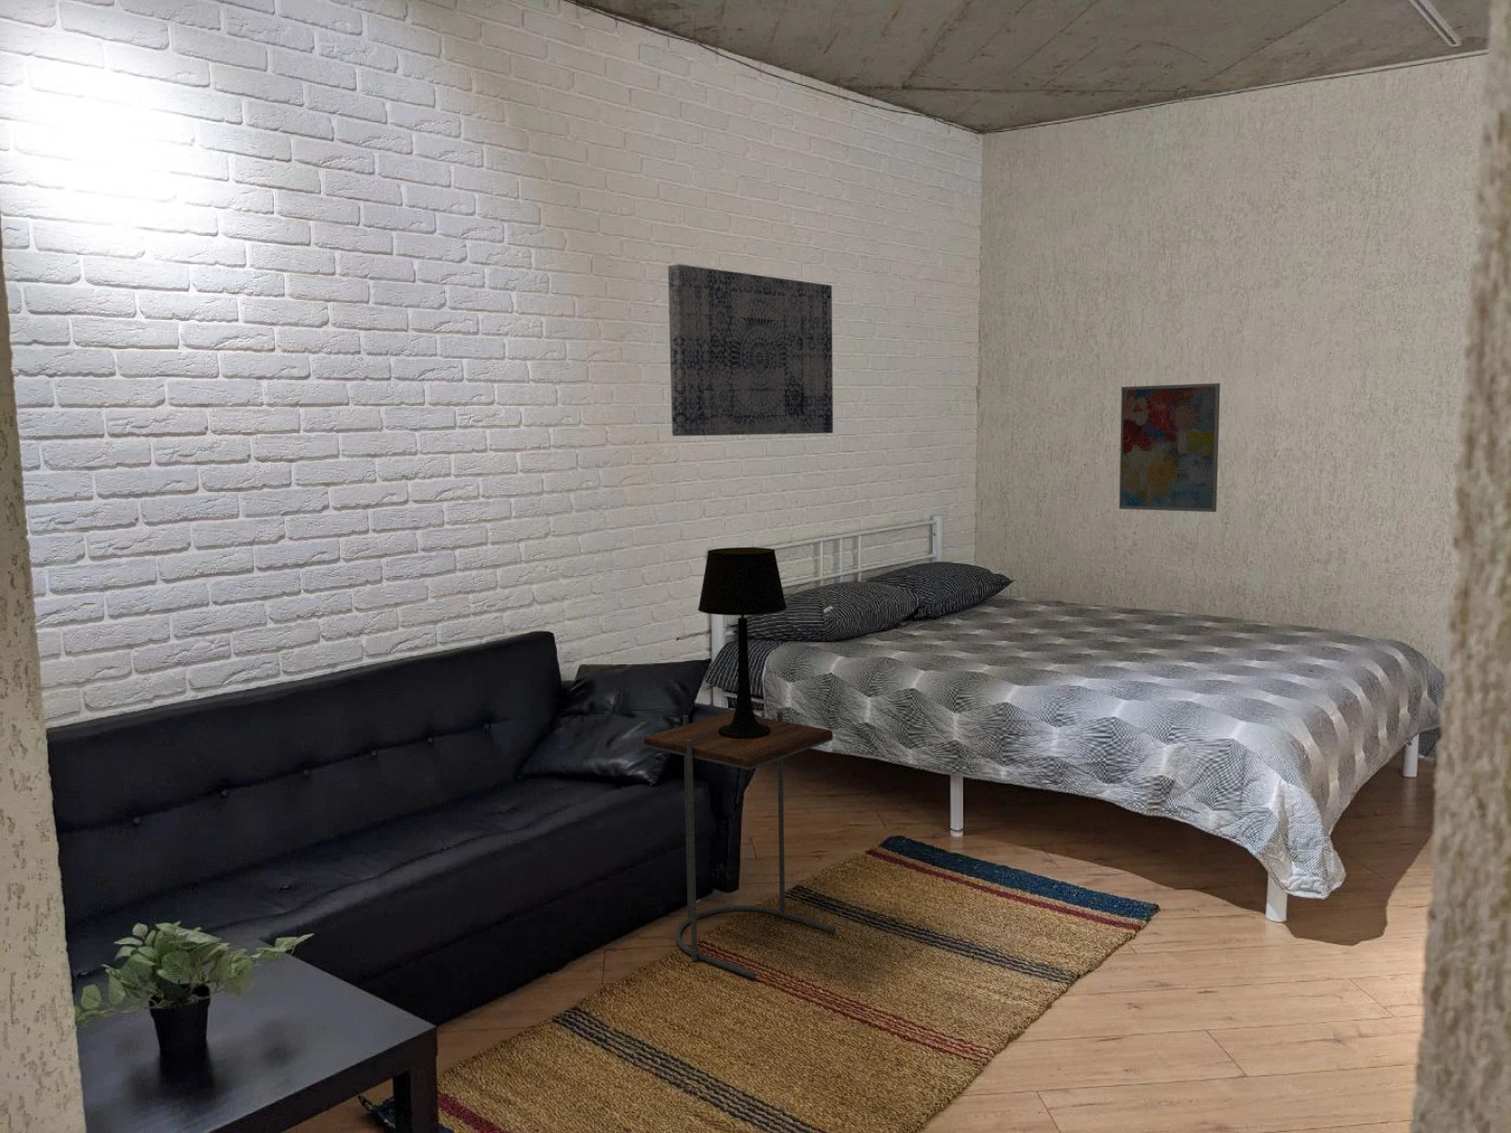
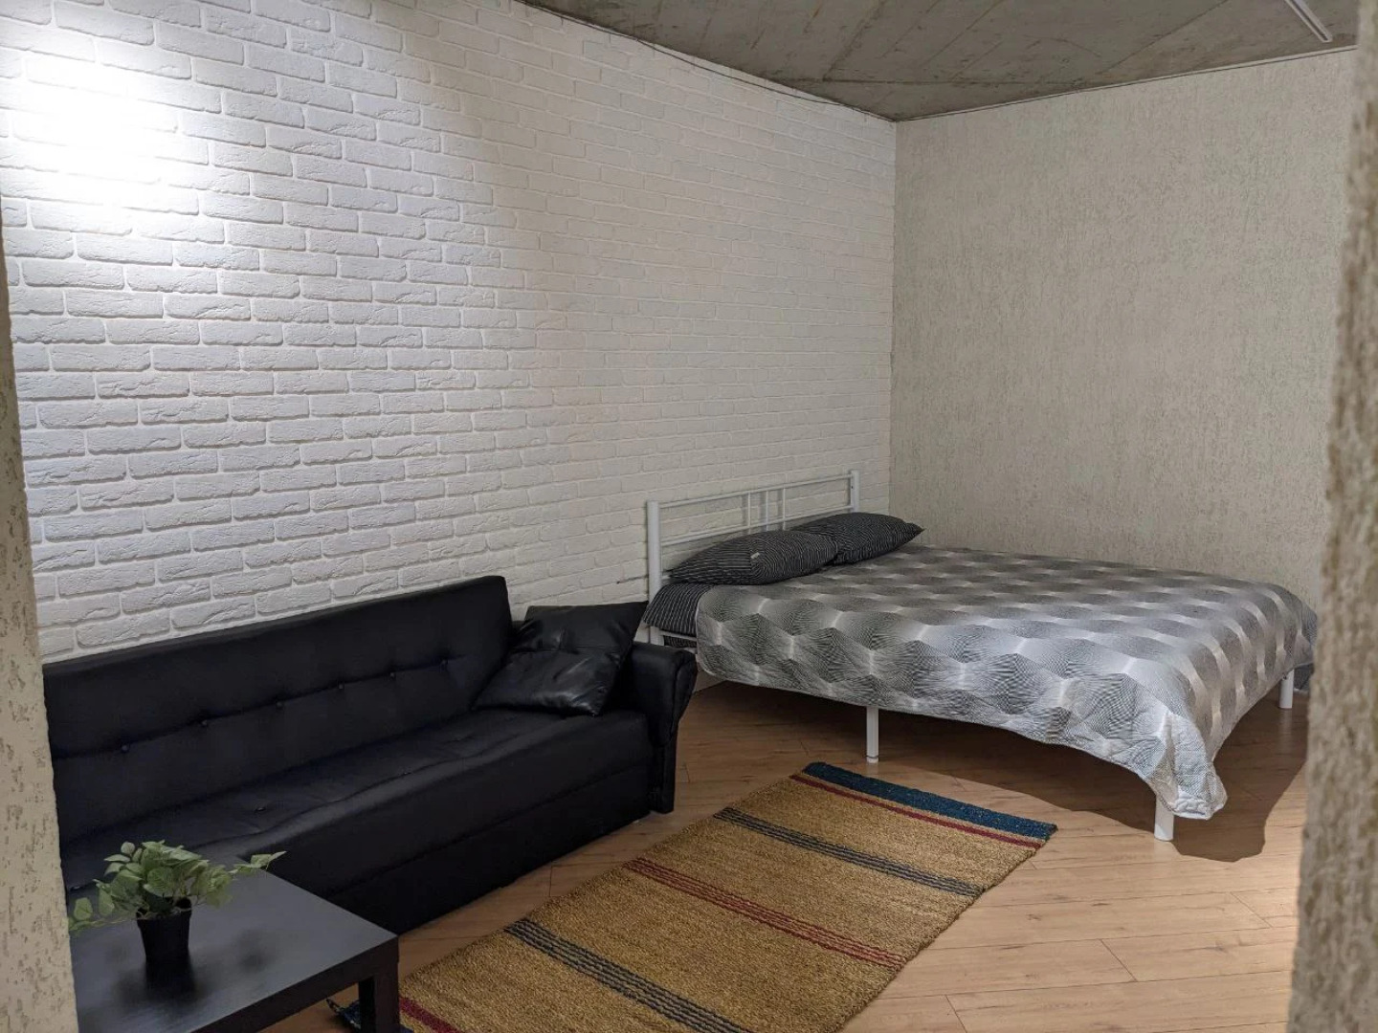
- wall art [1118,382,1222,513]
- side table [644,712,836,979]
- wall art [667,263,834,438]
- table lamp [697,546,788,739]
